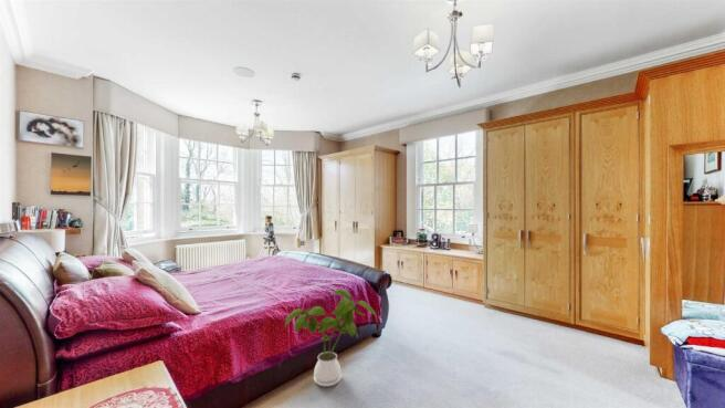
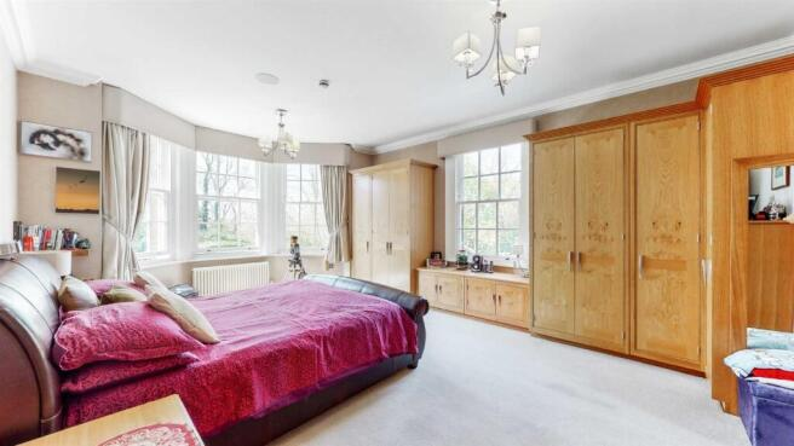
- house plant [284,289,379,388]
